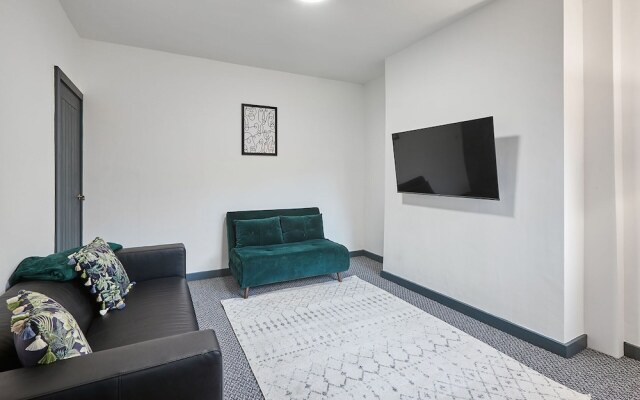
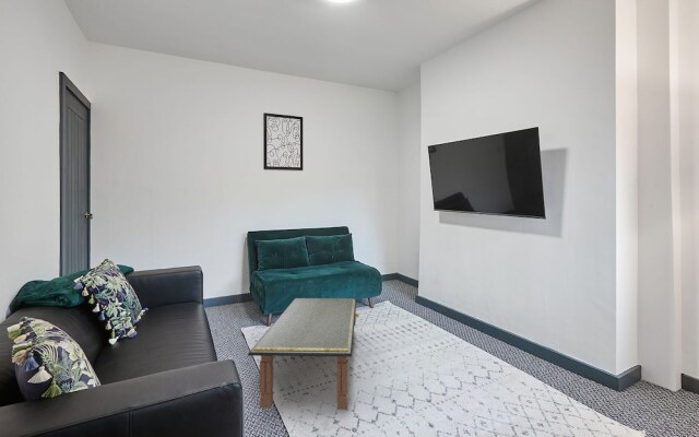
+ coffee table [247,297,359,411]
